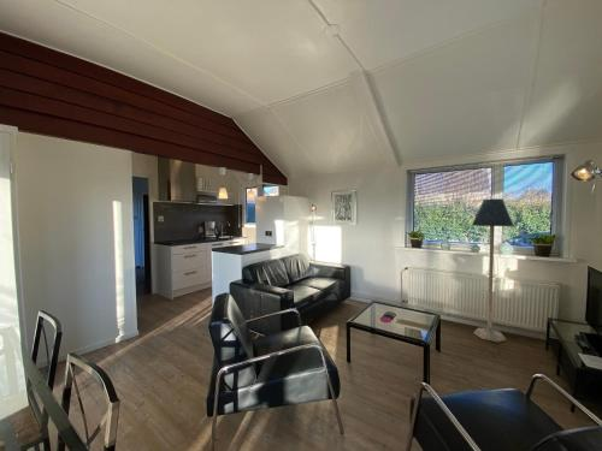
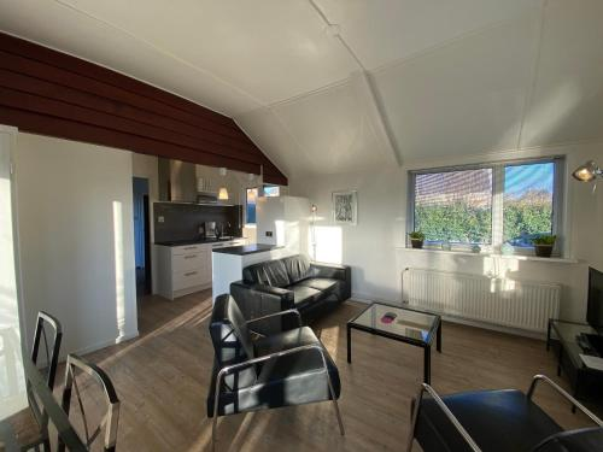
- floor lamp [471,197,515,344]
